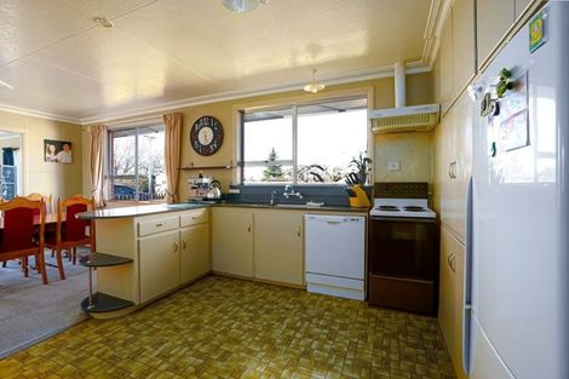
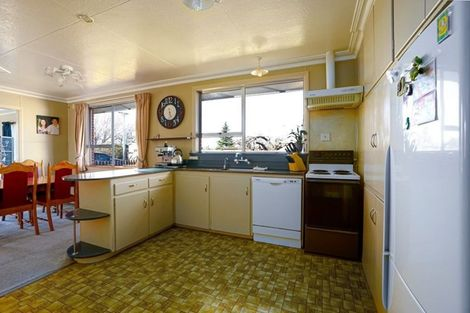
+ ceiling light fixture [41,64,89,90]
